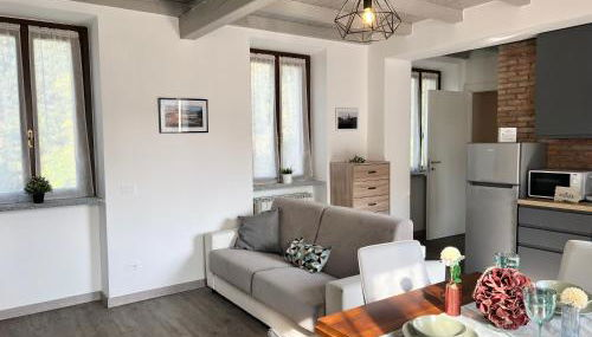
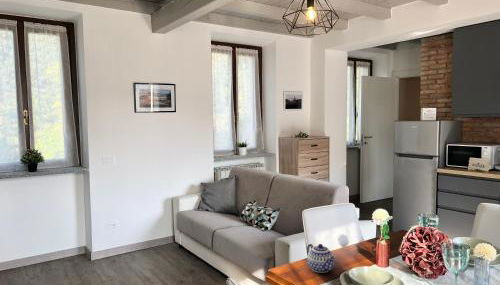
+ teapot [306,243,336,274]
